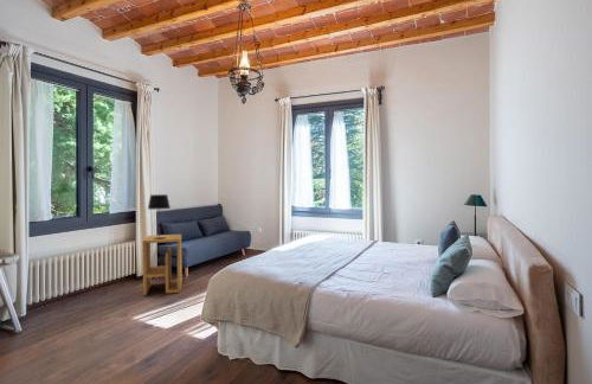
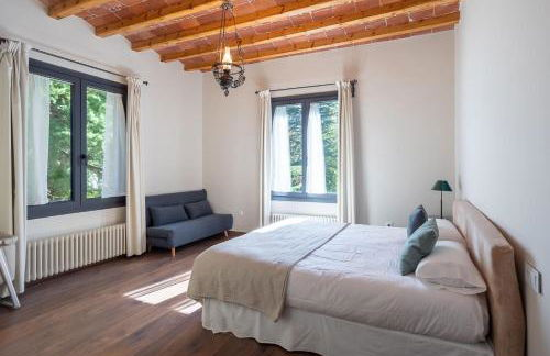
- table lamp [147,193,172,239]
- side table [142,233,184,296]
